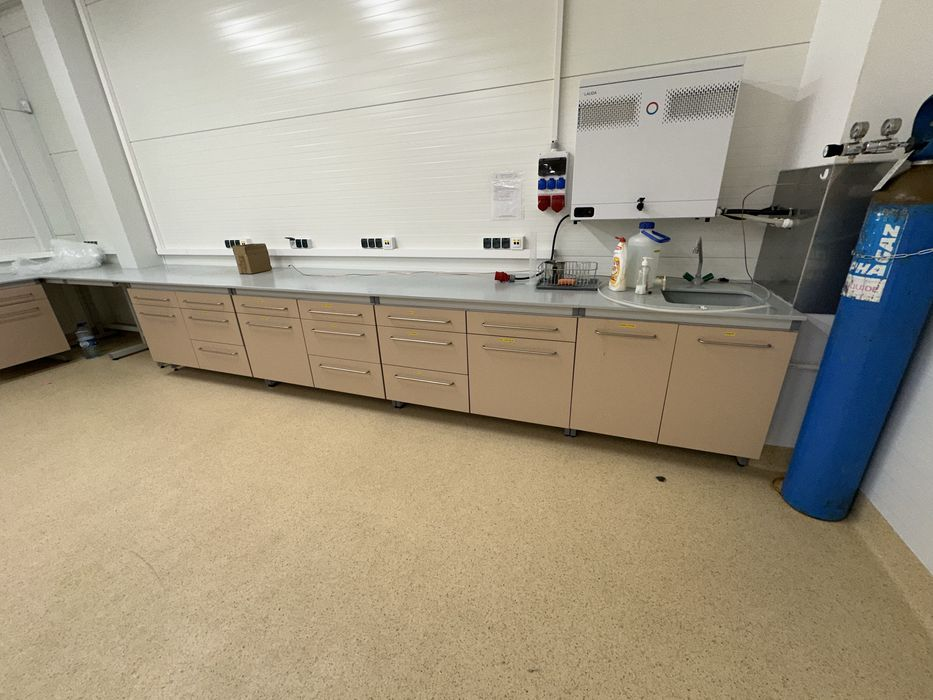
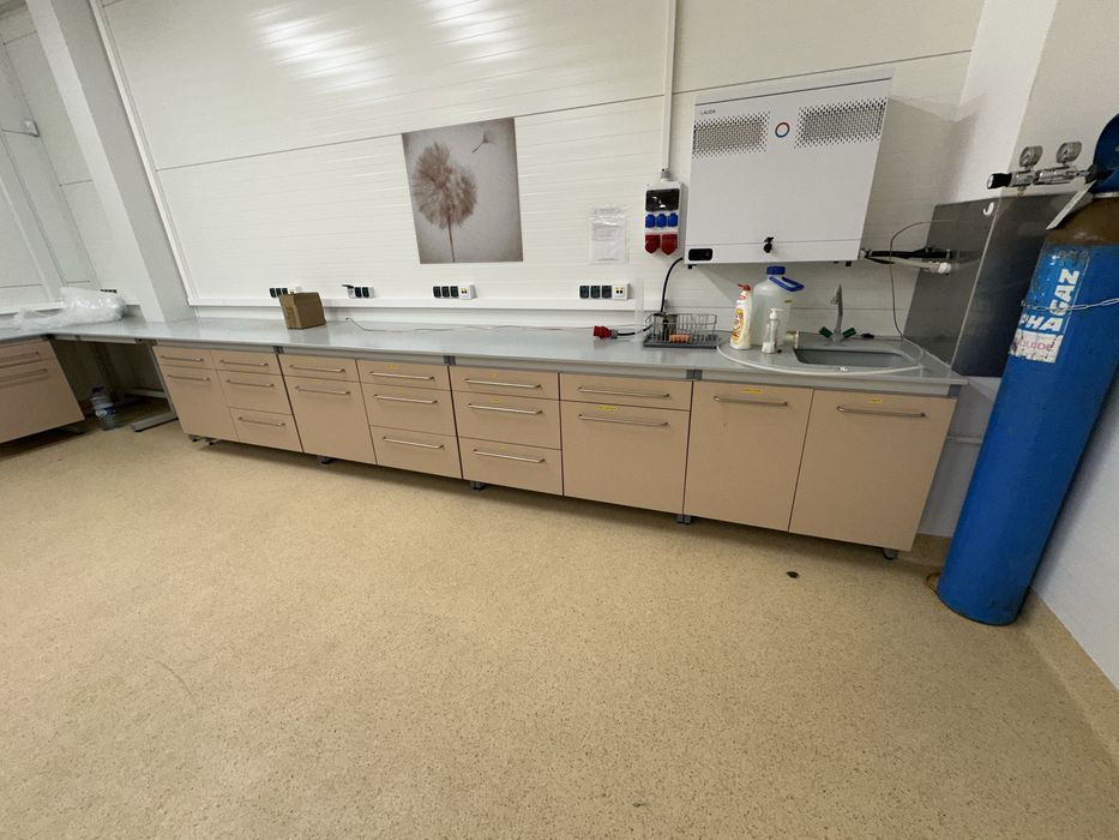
+ wall art [401,116,524,265]
